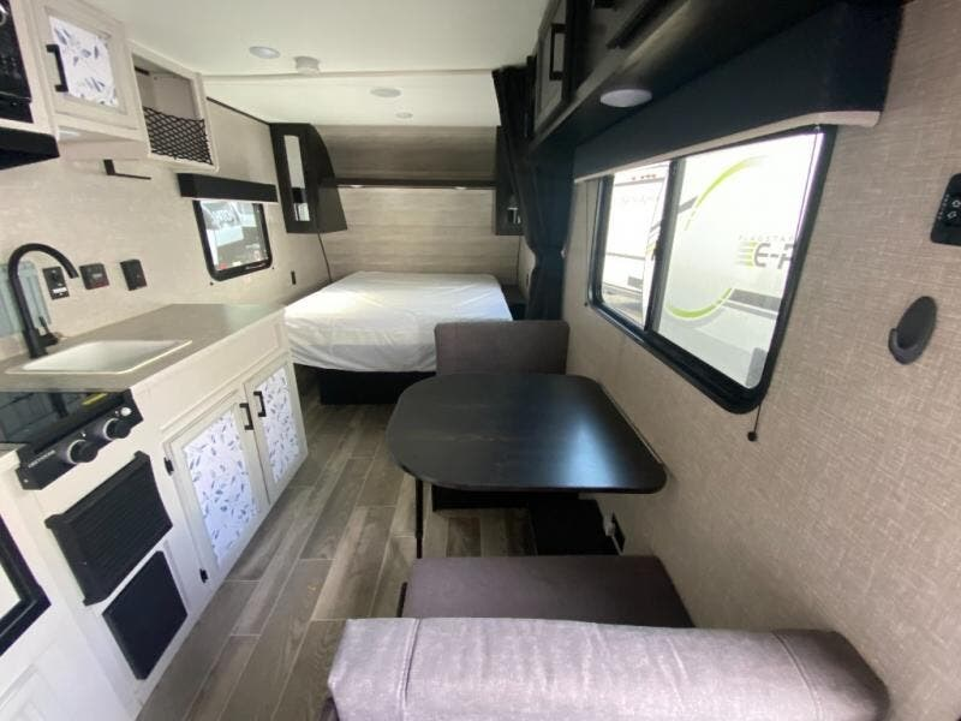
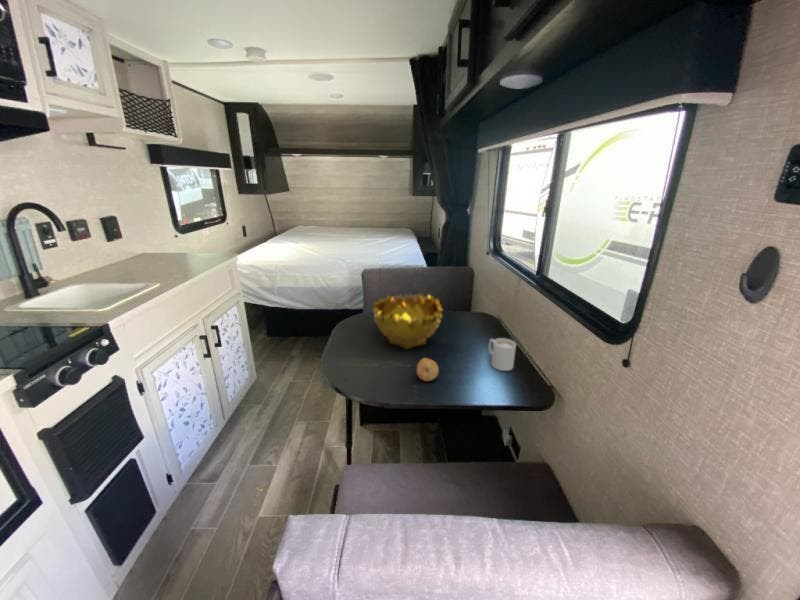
+ fruit [416,357,440,382]
+ mug [487,337,517,372]
+ decorative bowl [372,292,443,351]
